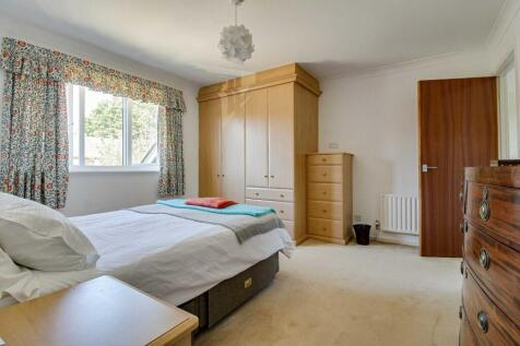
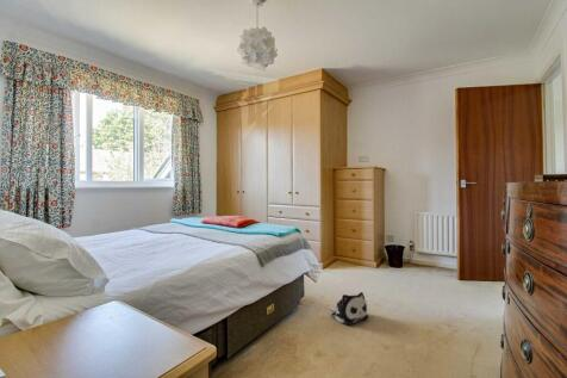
+ plush toy [328,291,369,326]
